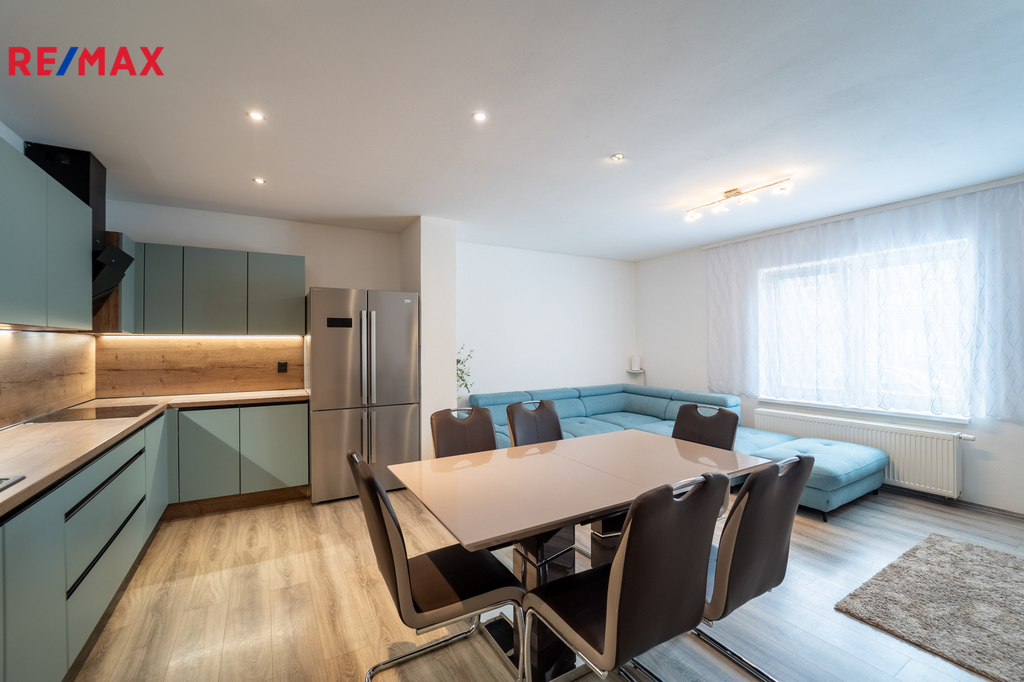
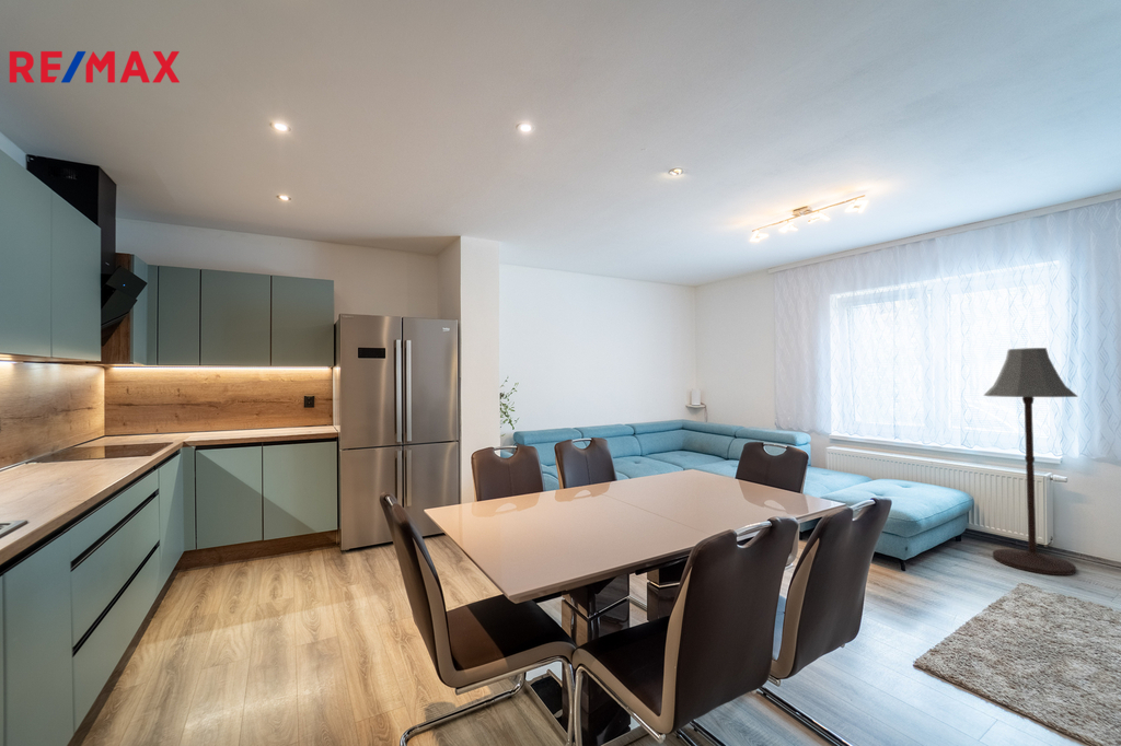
+ floor lamp [983,347,1079,576]
